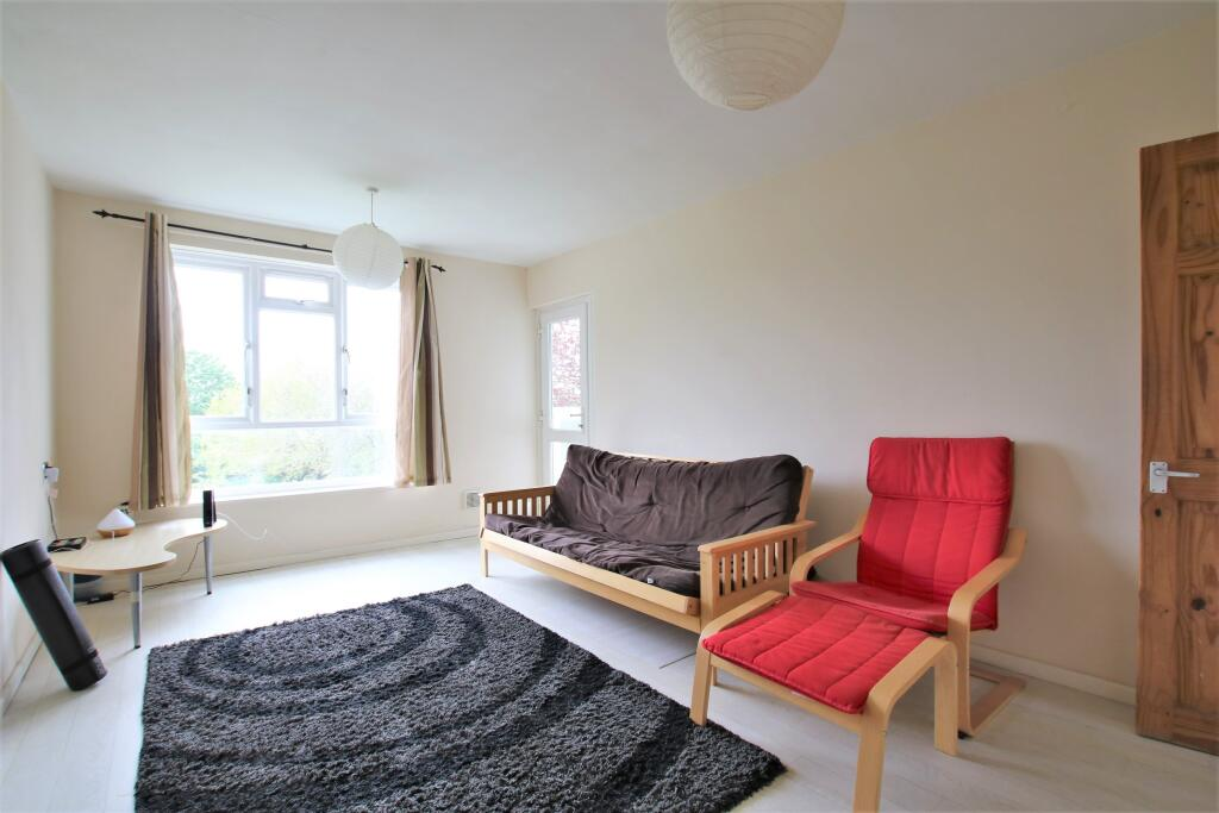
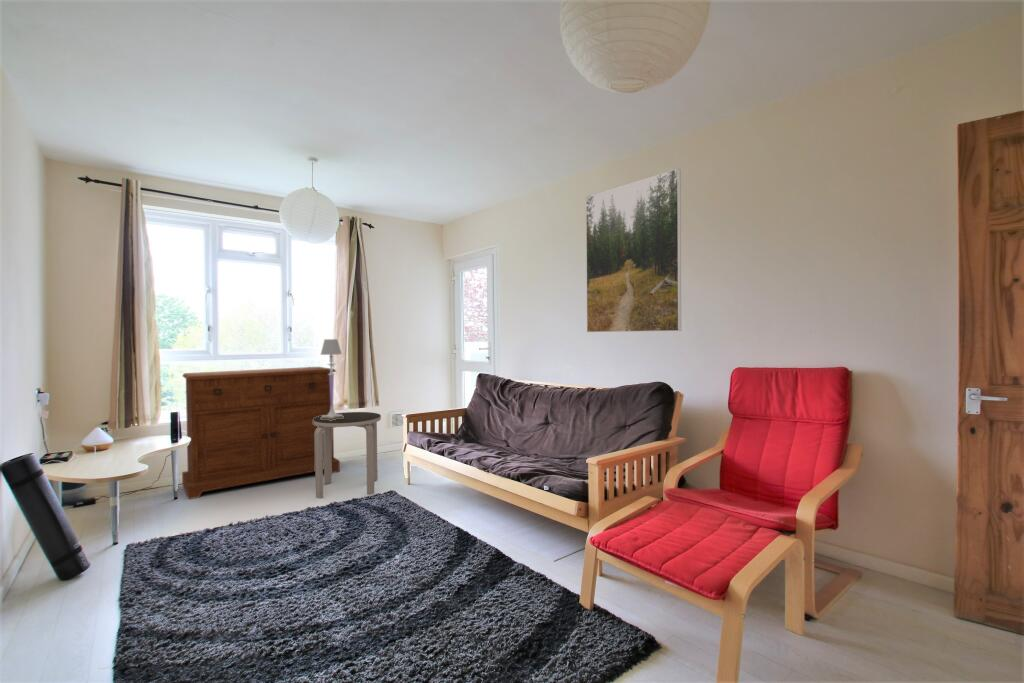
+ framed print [585,168,682,333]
+ side table [313,411,382,500]
+ table lamp [319,338,344,421]
+ sideboard [181,366,341,500]
